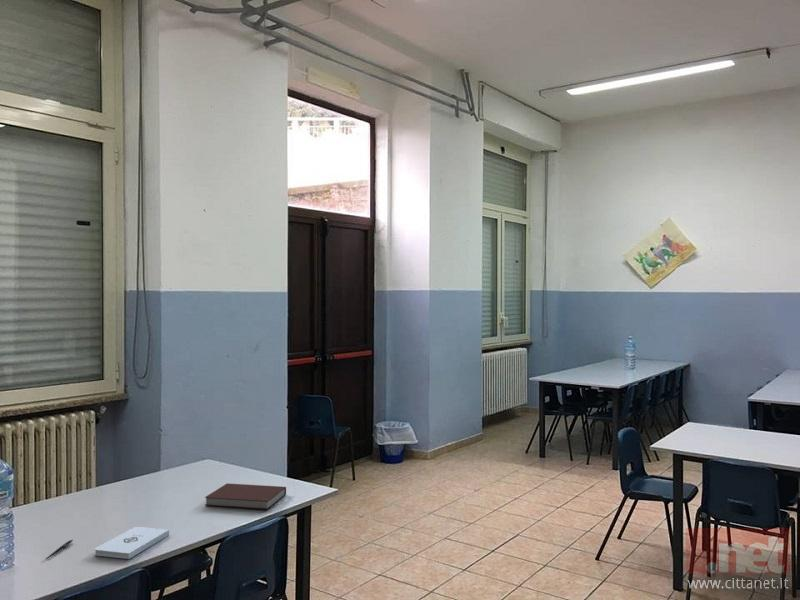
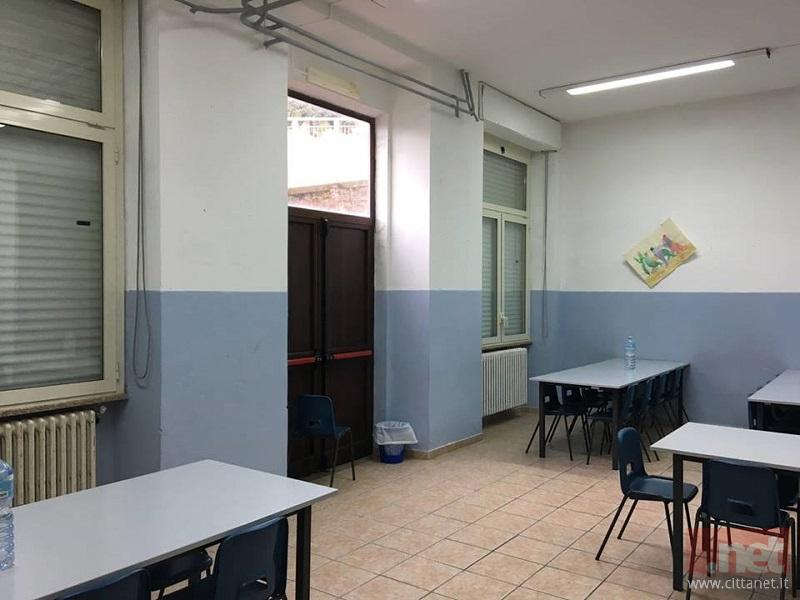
- notebook [204,482,287,510]
- pen [45,539,74,560]
- notepad [94,526,170,560]
